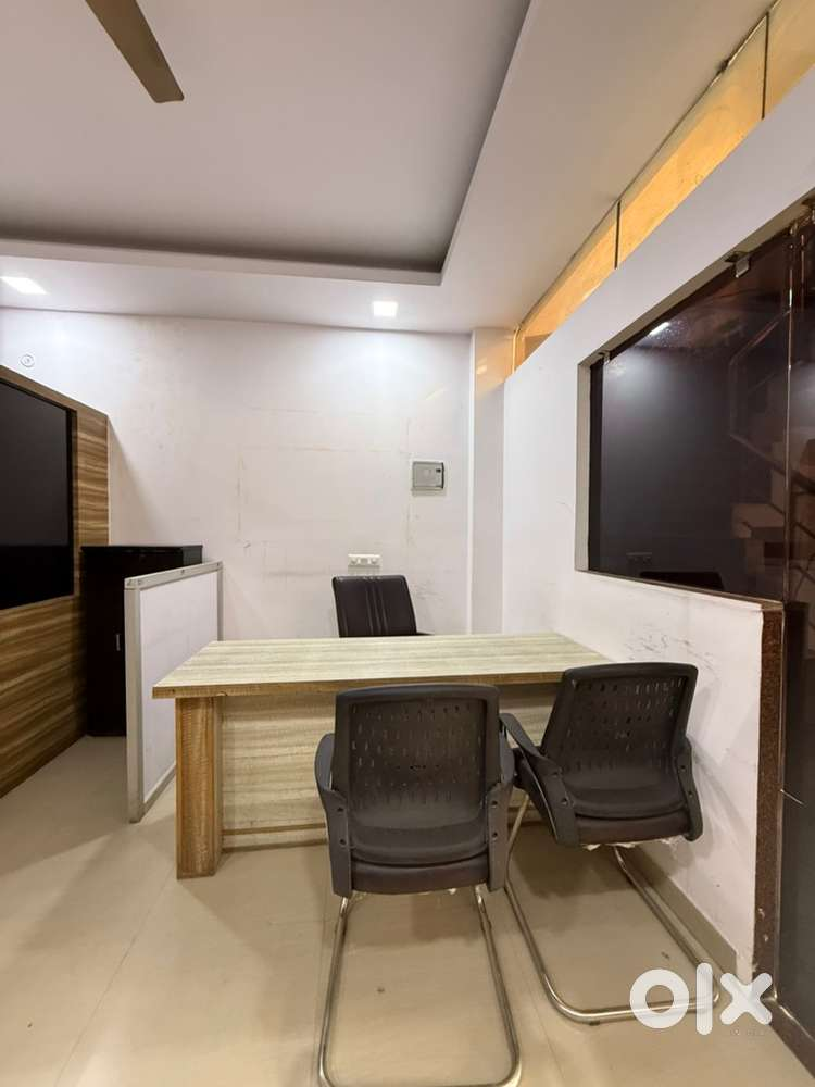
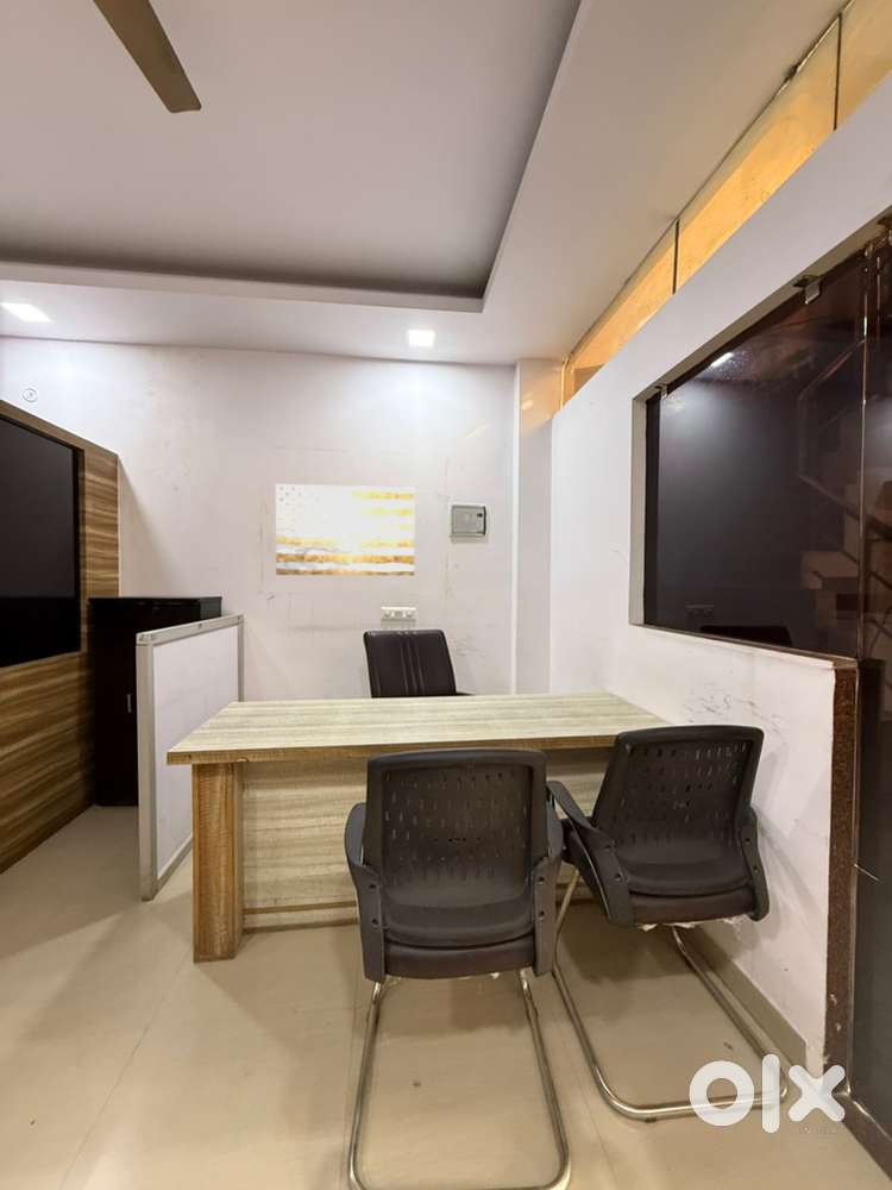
+ wall art [275,483,415,577]
